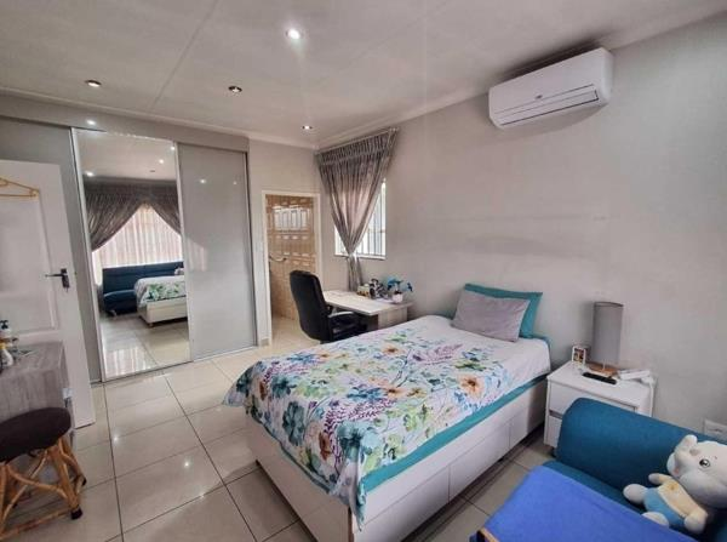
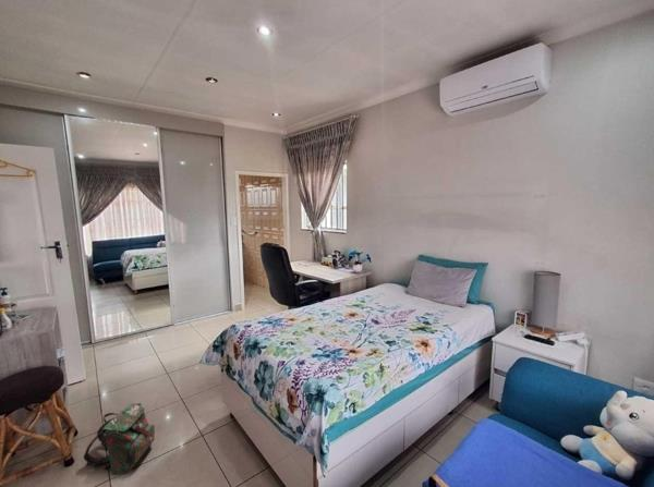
+ backpack [83,402,156,476]
